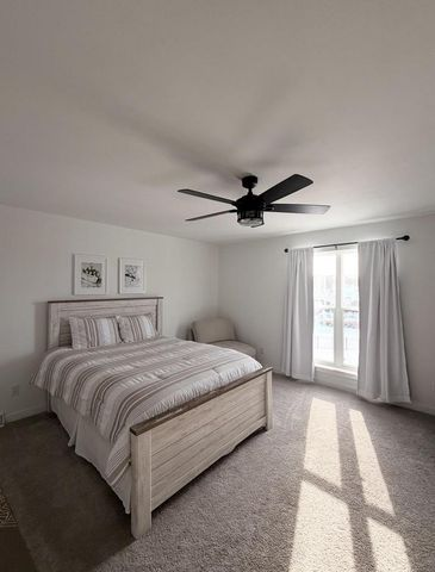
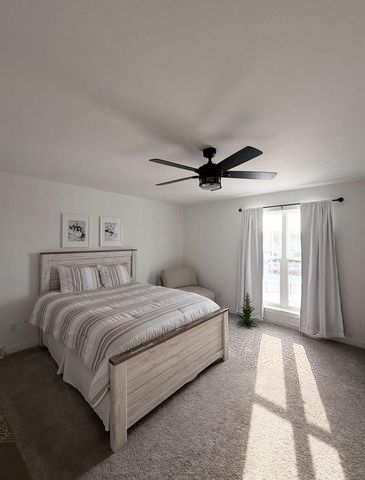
+ indoor plant [235,290,259,328]
